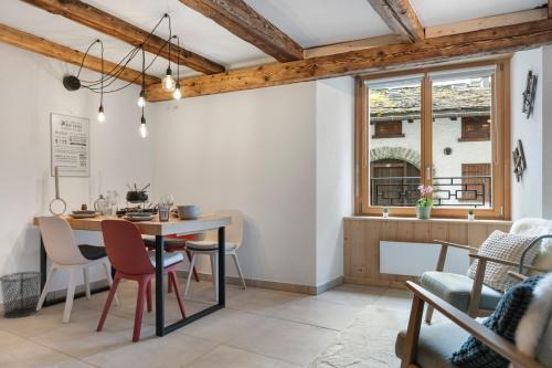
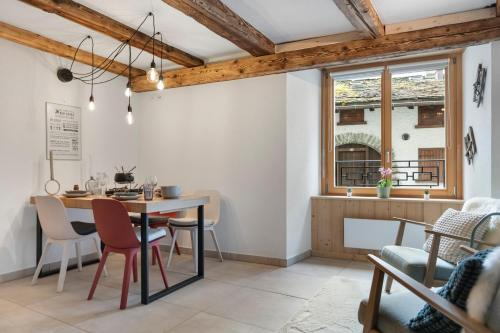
- waste bin [0,271,43,319]
